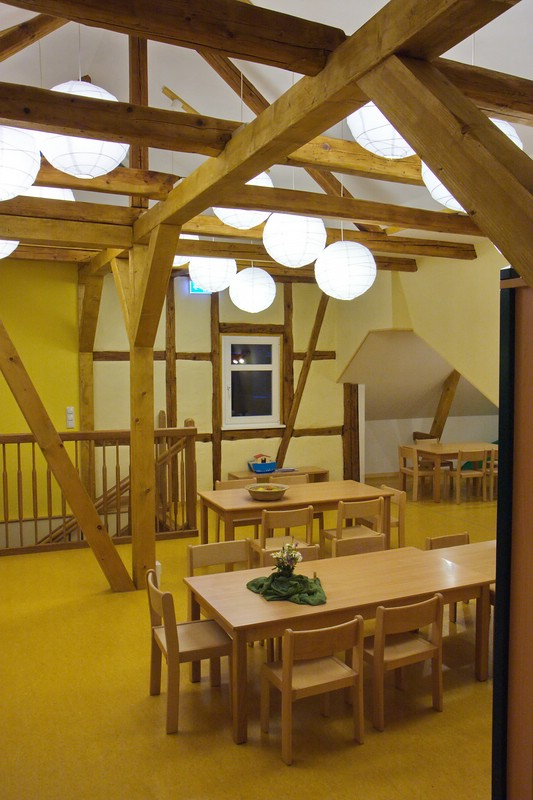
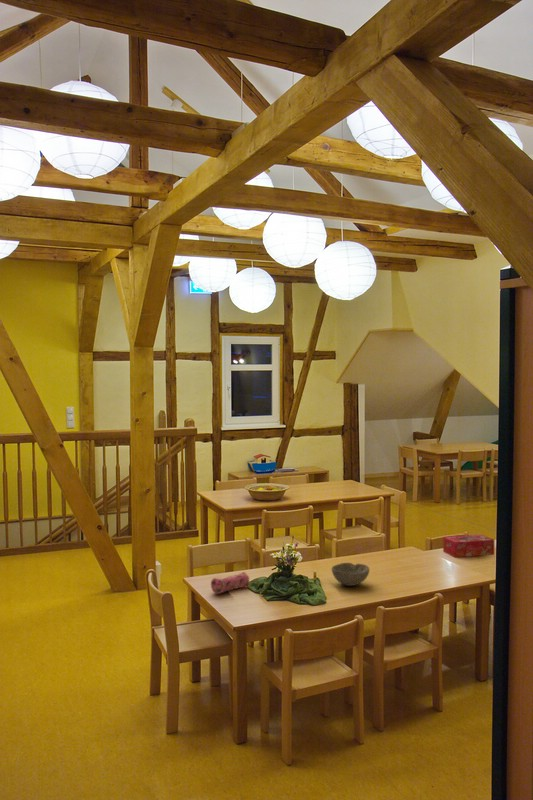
+ bowl [331,562,370,587]
+ pencil case [210,571,251,595]
+ tissue box [442,534,495,558]
